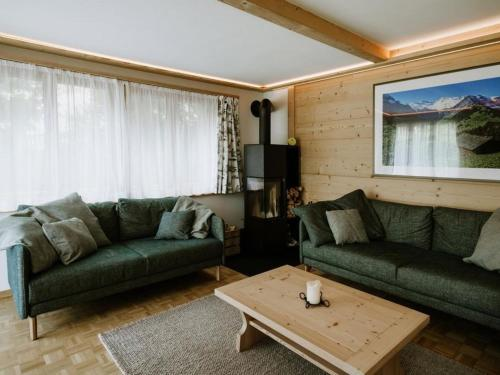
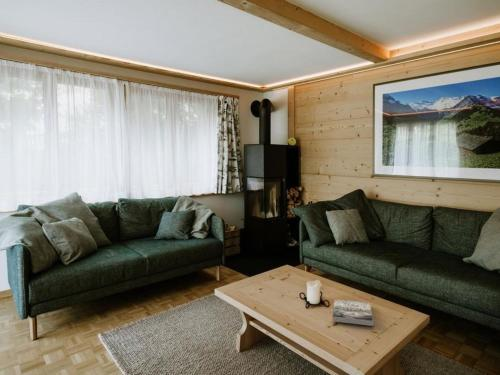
+ book [332,298,375,327]
